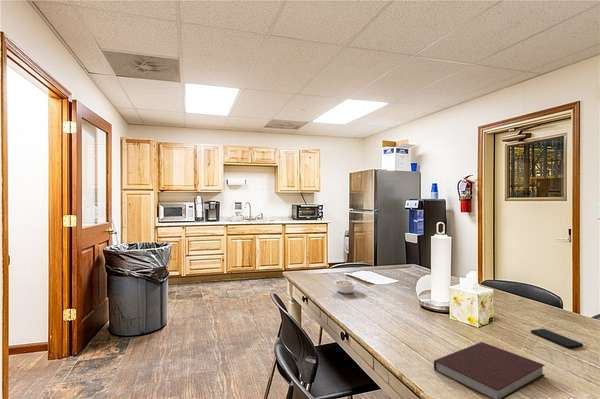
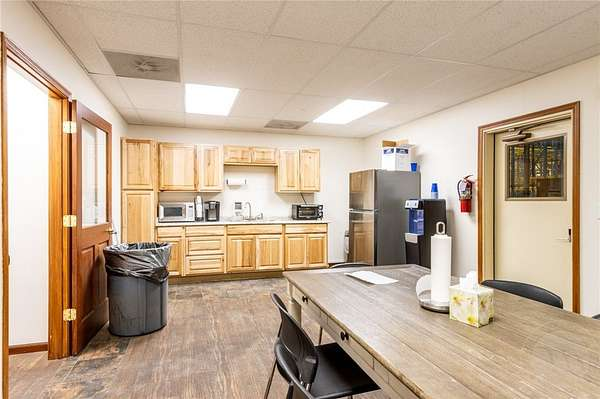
- legume [333,276,357,294]
- smartphone [530,328,584,349]
- notebook [433,341,546,399]
